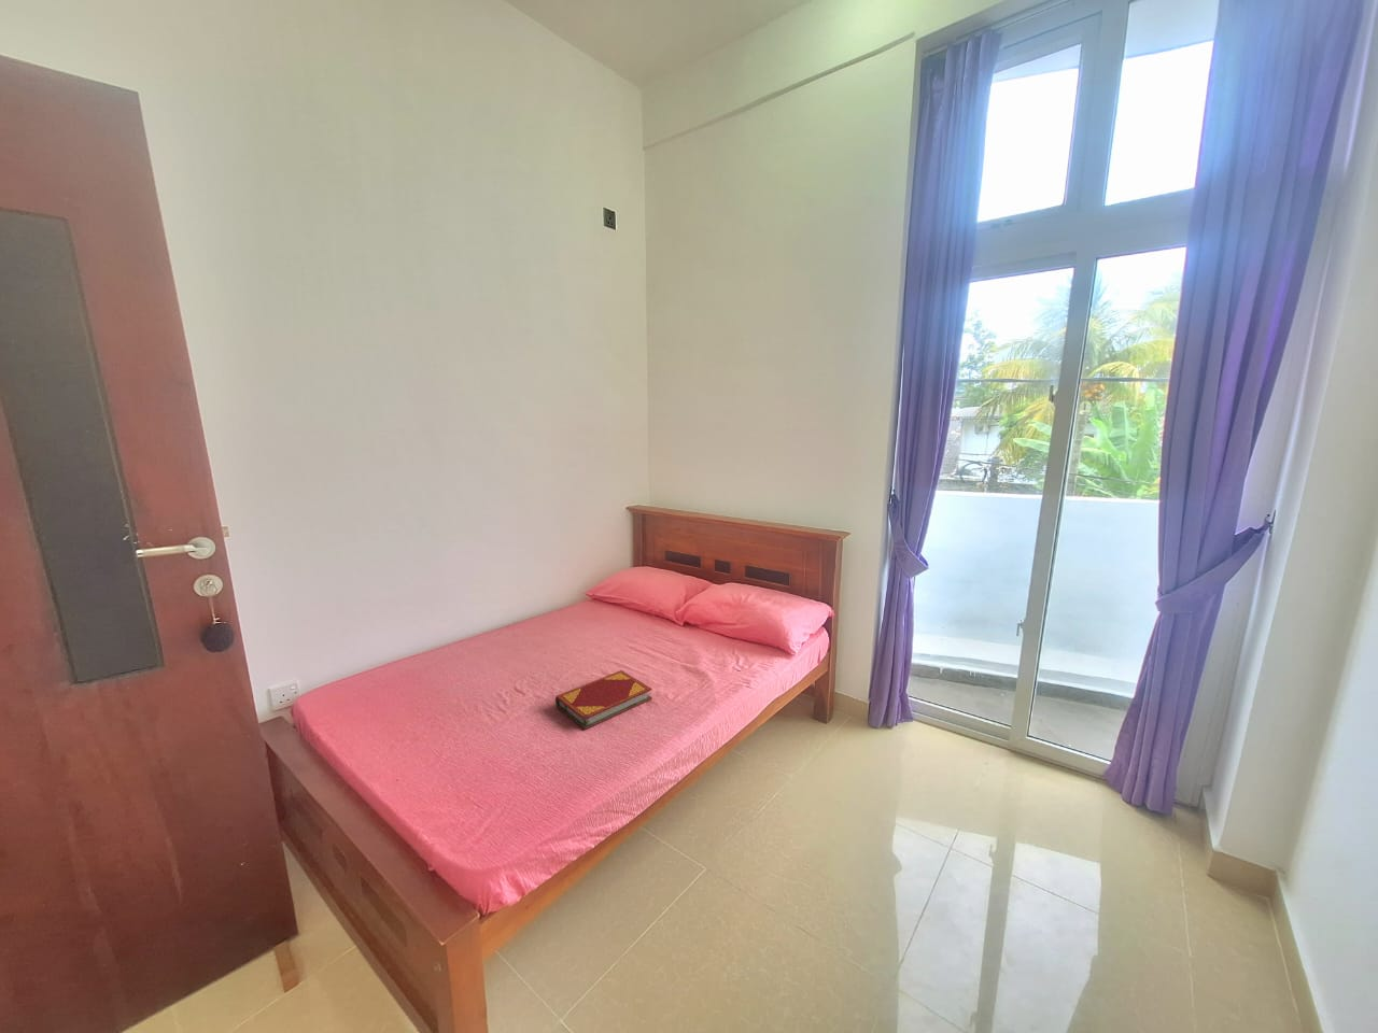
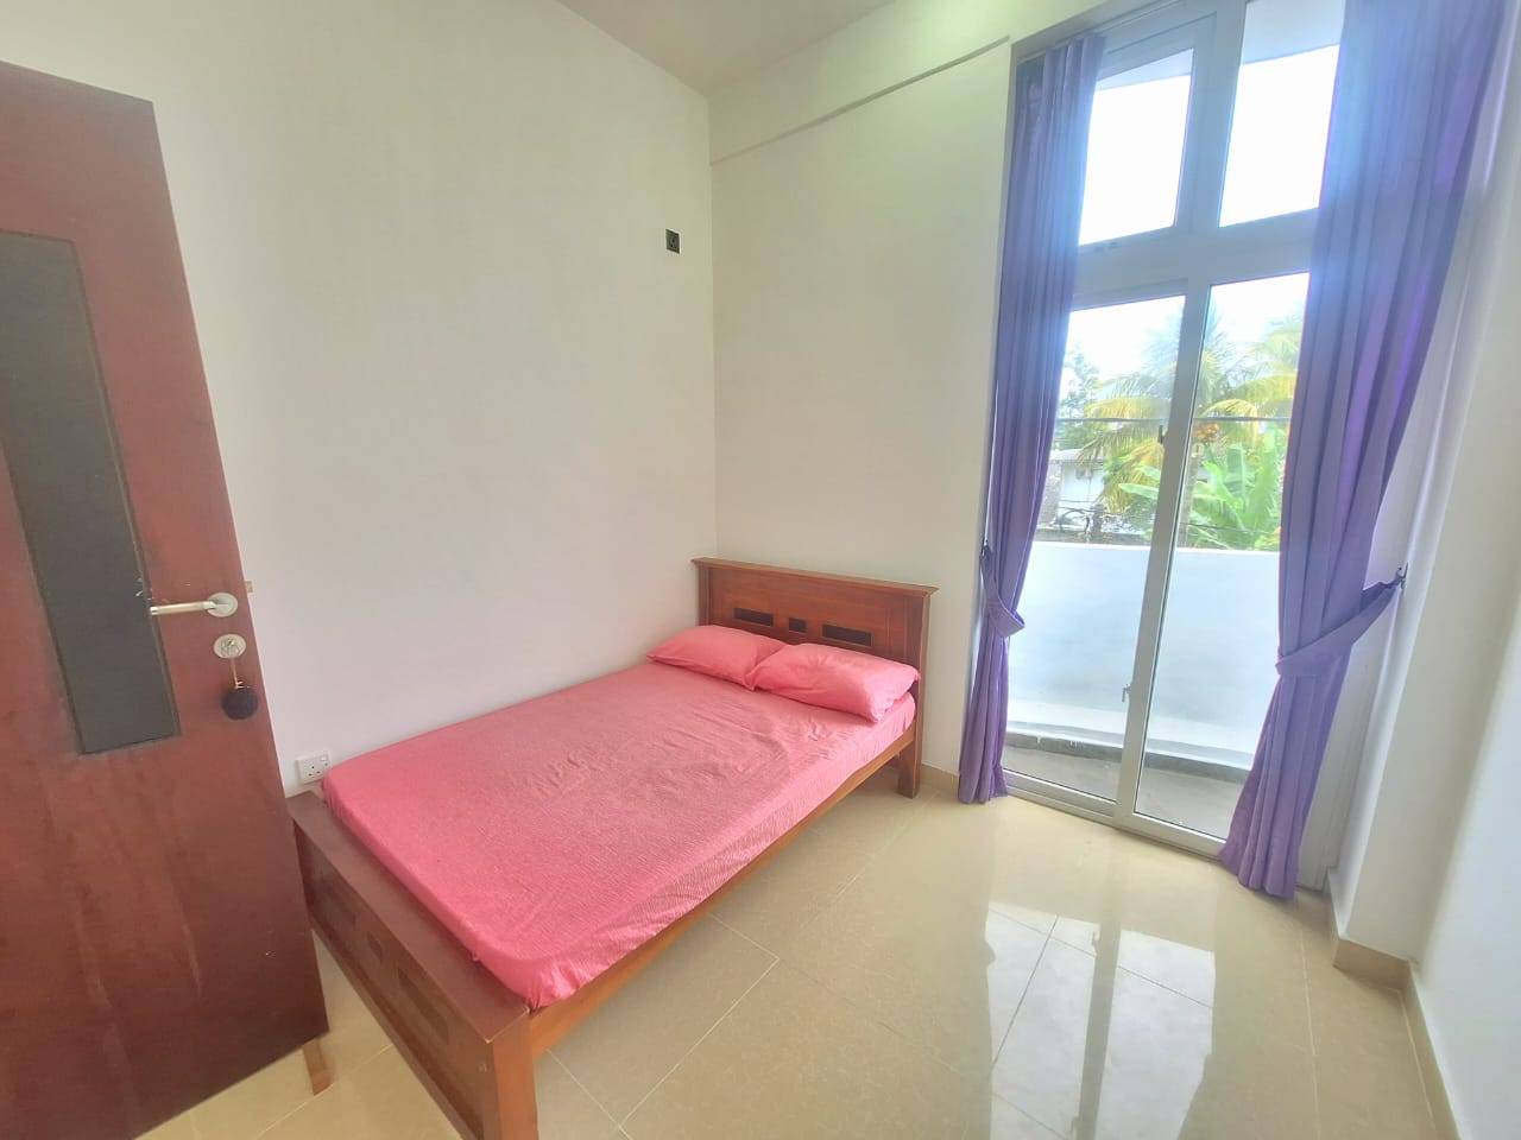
- hardback book [554,669,653,730]
